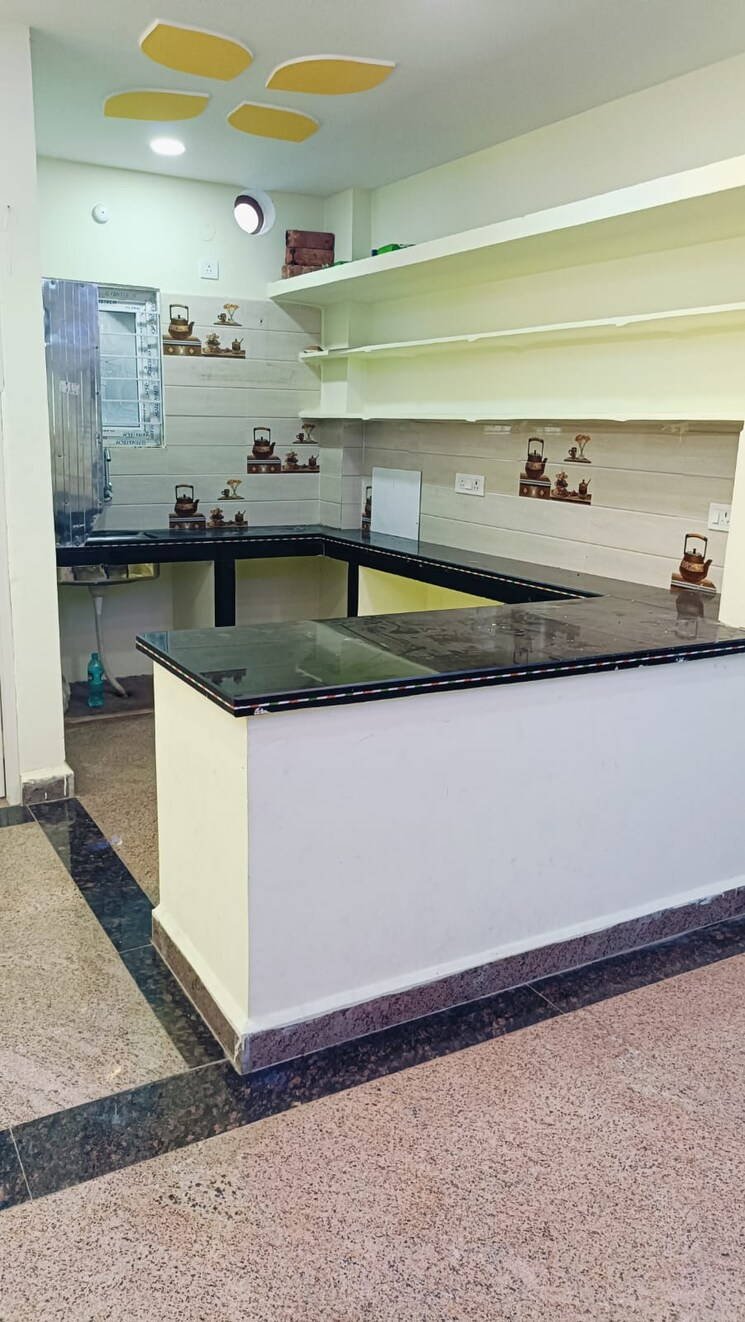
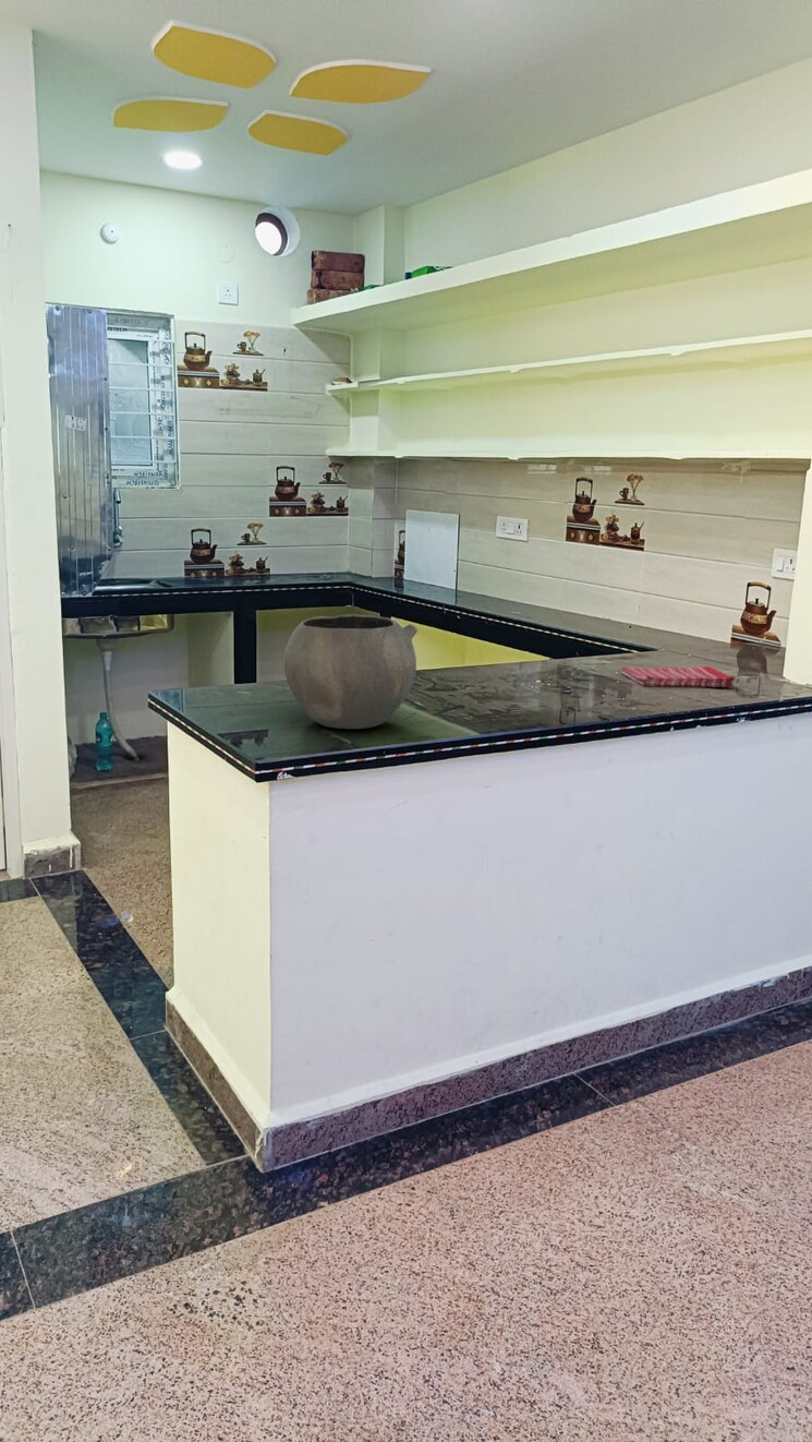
+ bowl [283,613,419,730]
+ dish towel [619,665,736,688]
